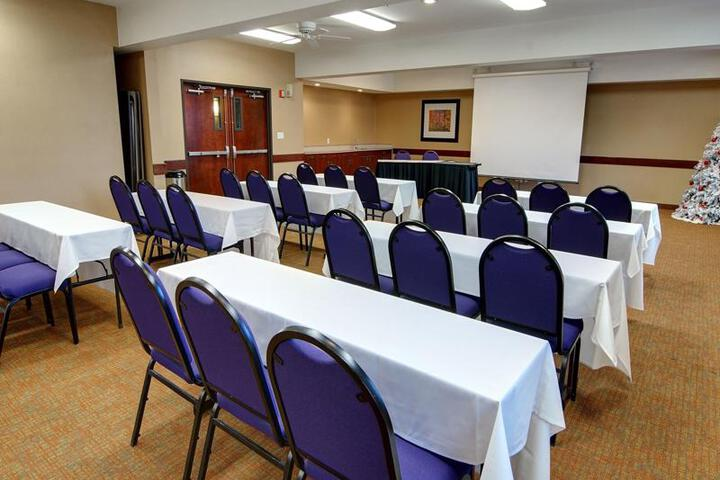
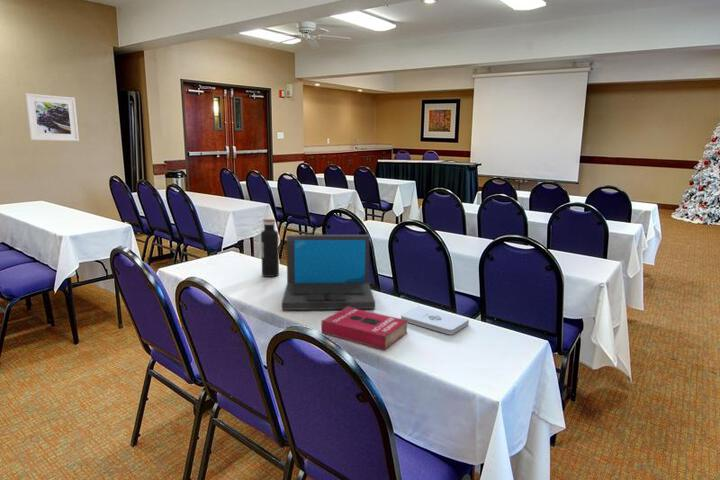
+ water bottle [260,218,280,278]
+ notepad [400,305,470,335]
+ laptop [281,234,376,311]
+ book [320,307,408,351]
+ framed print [24,92,80,142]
